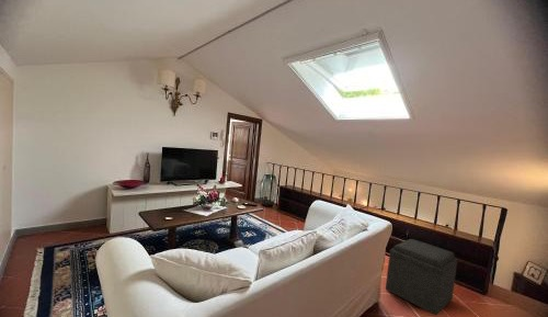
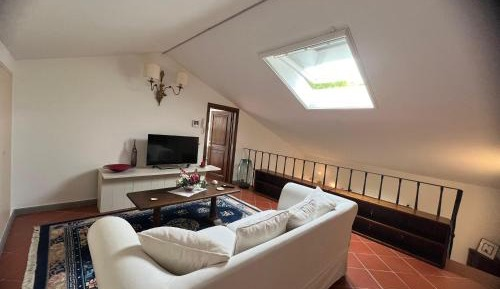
- ottoman [385,238,458,316]
